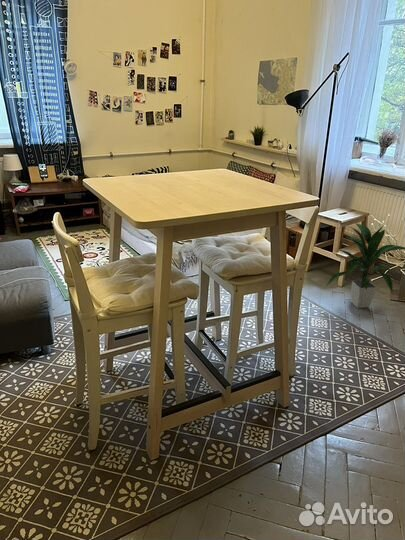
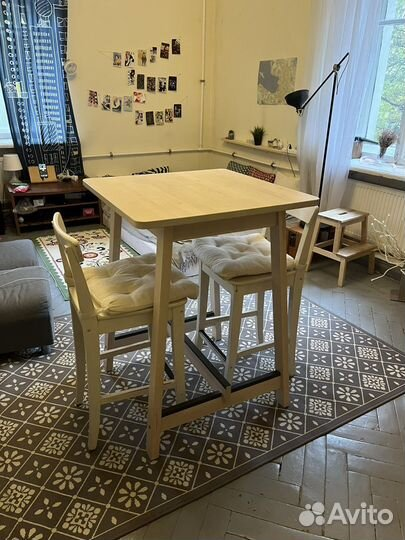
- indoor plant [325,222,405,309]
